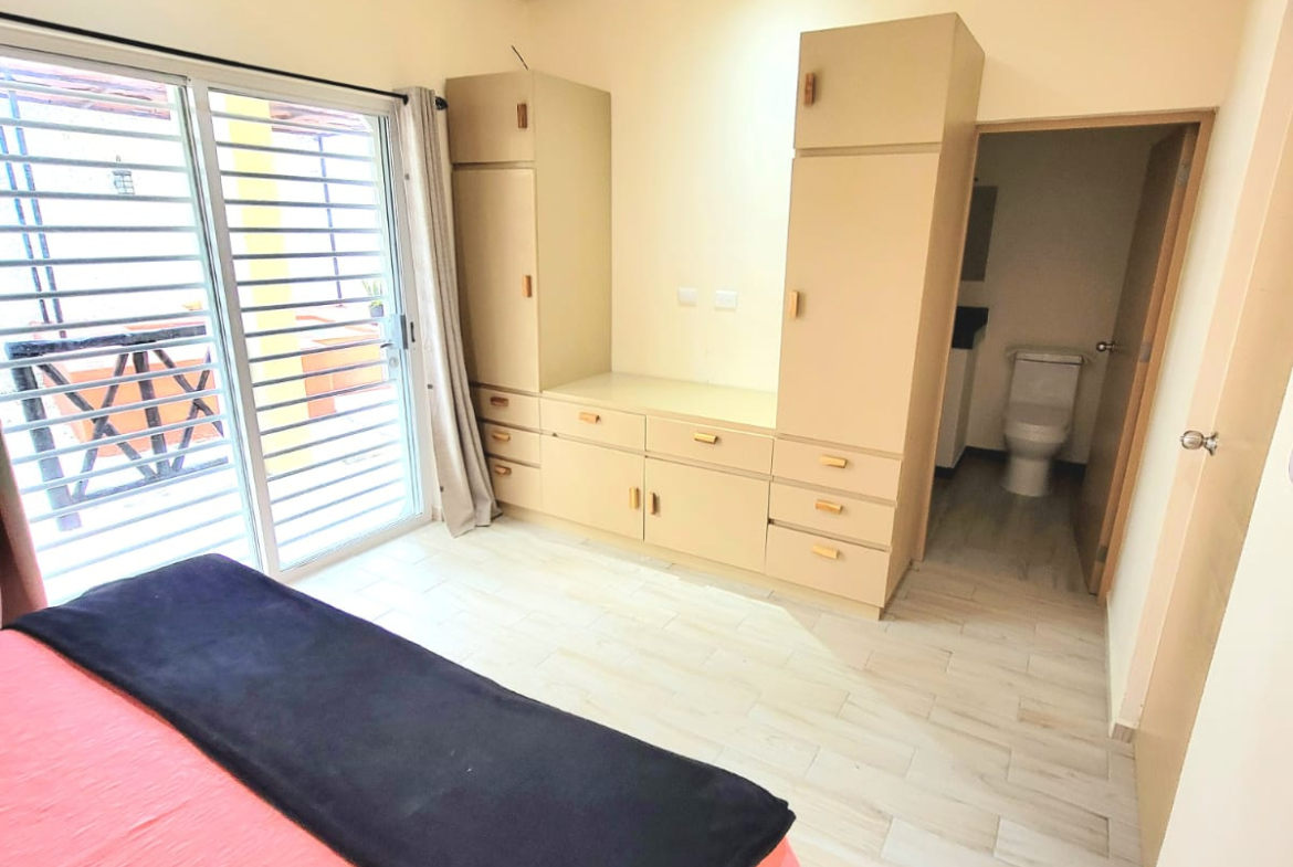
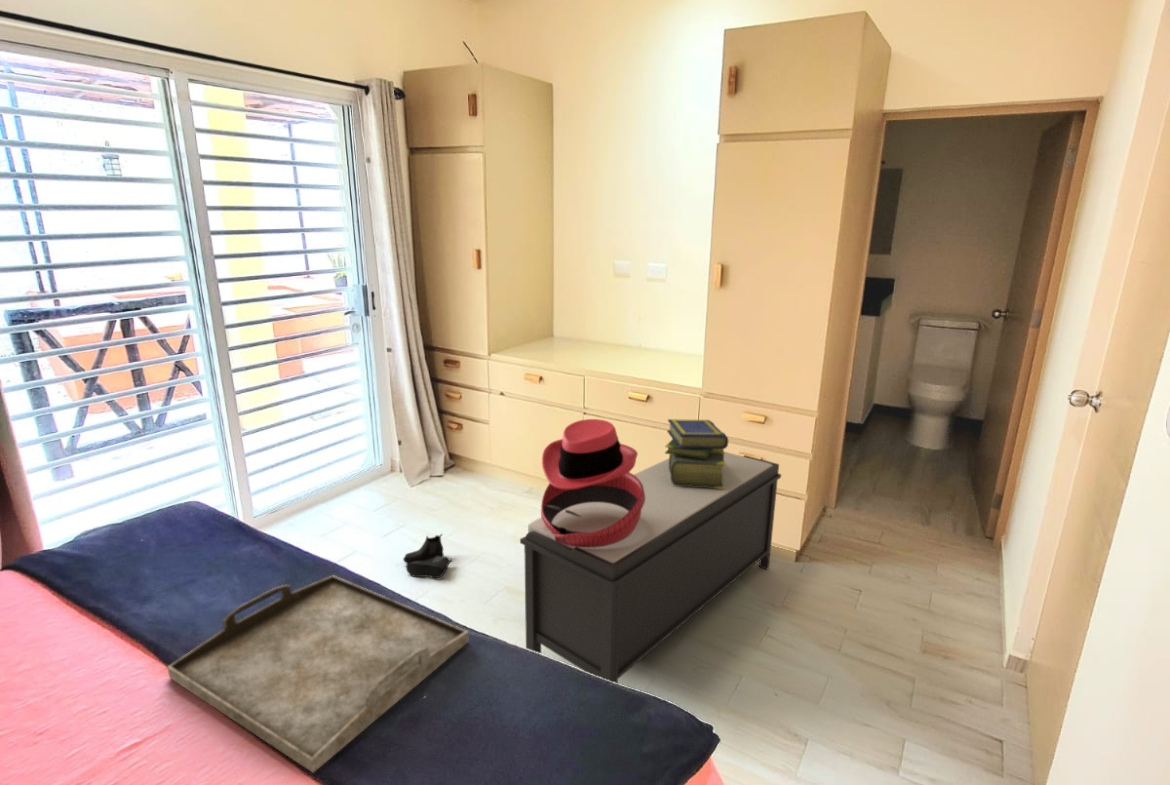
+ fedora [540,418,645,547]
+ bench [519,451,782,685]
+ stack of books [664,418,729,489]
+ serving tray [166,574,470,774]
+ boots [402,533,453,579]
